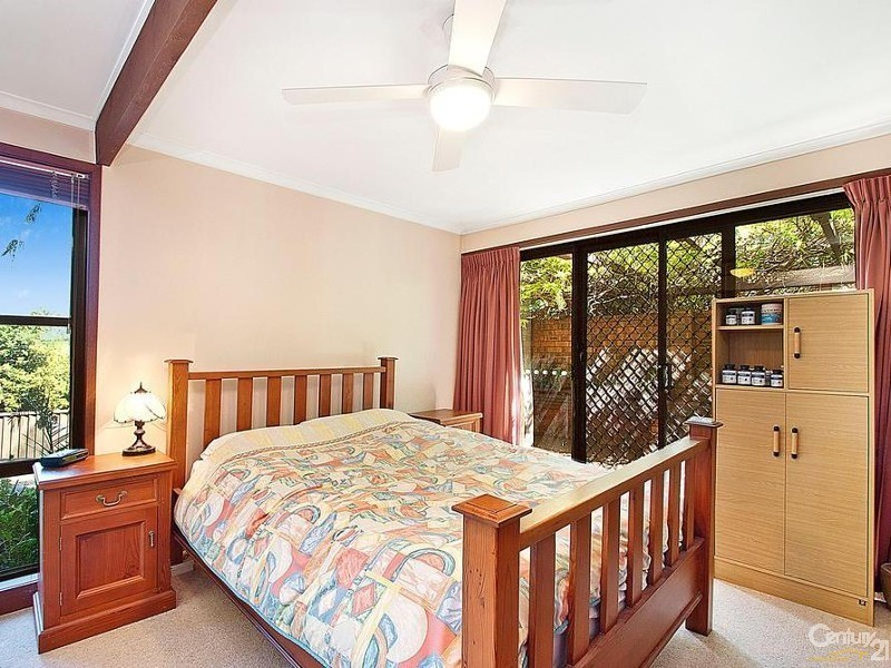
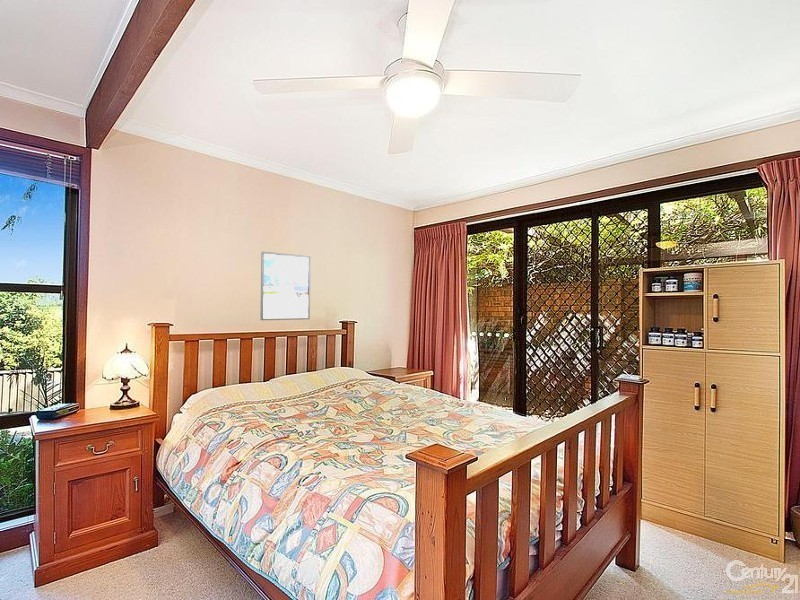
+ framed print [259,251,312,321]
